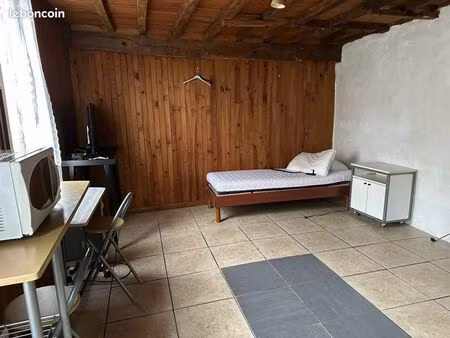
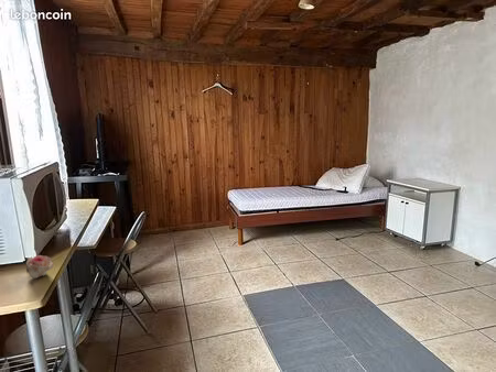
+ flower [25,254,54,280]
